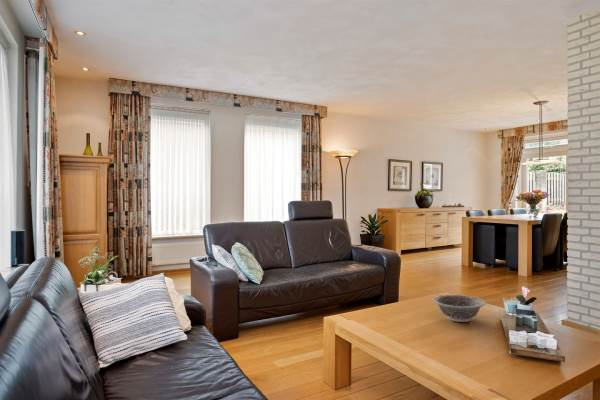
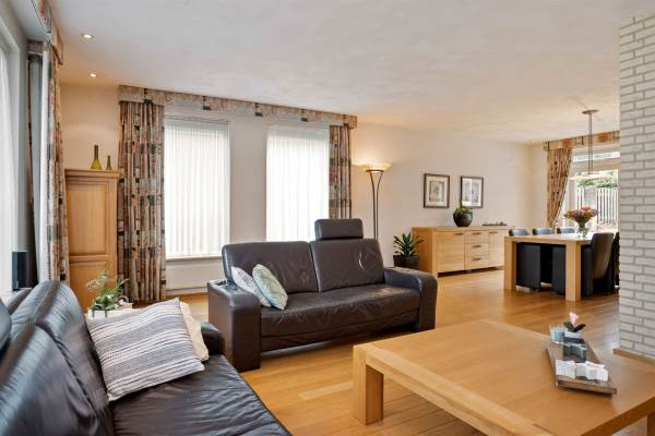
- decorative bowl [432,294,486,323]
